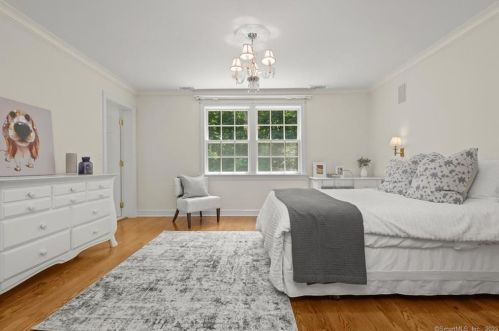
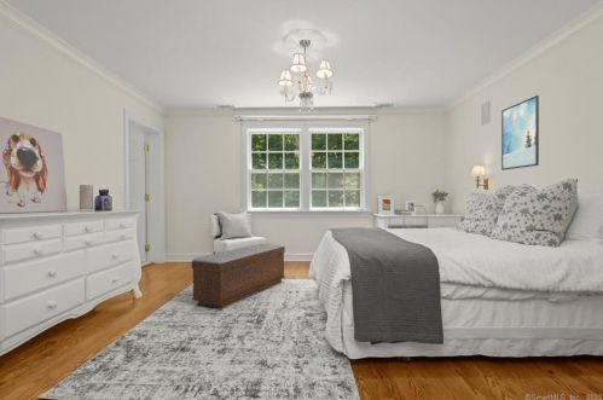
+ bench [191,243,286,309]
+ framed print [500,94,540,172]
